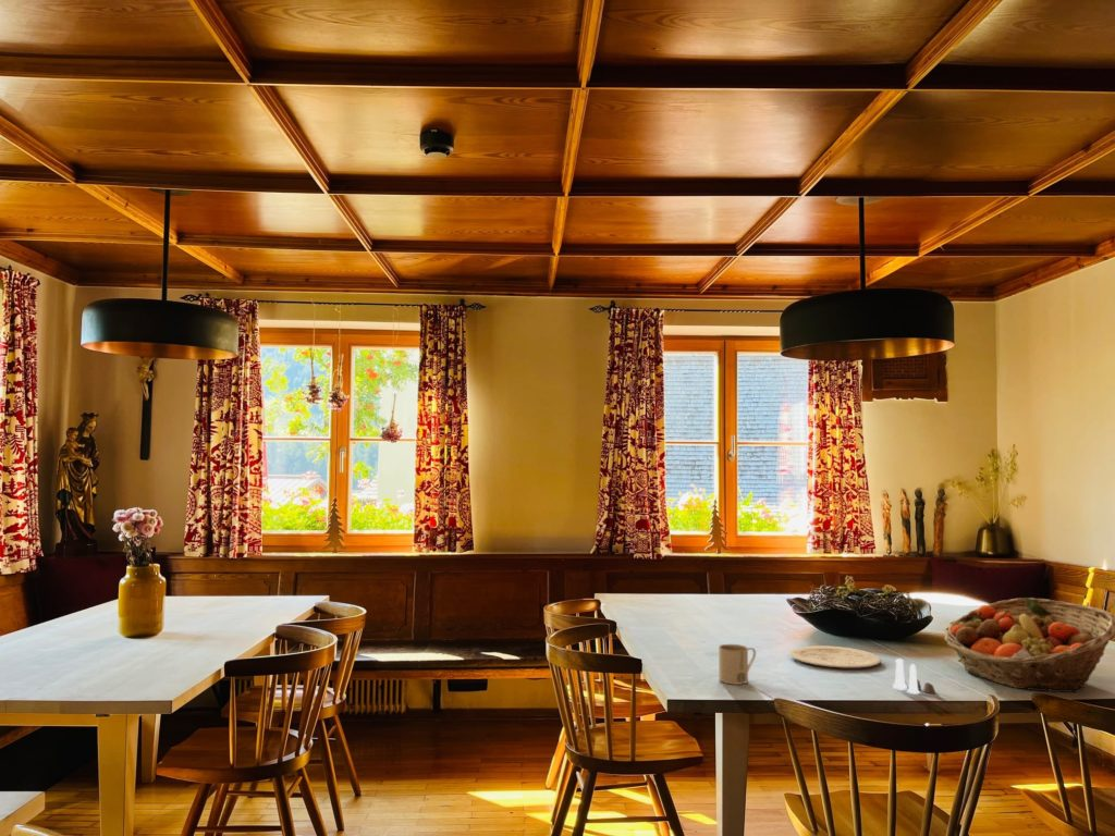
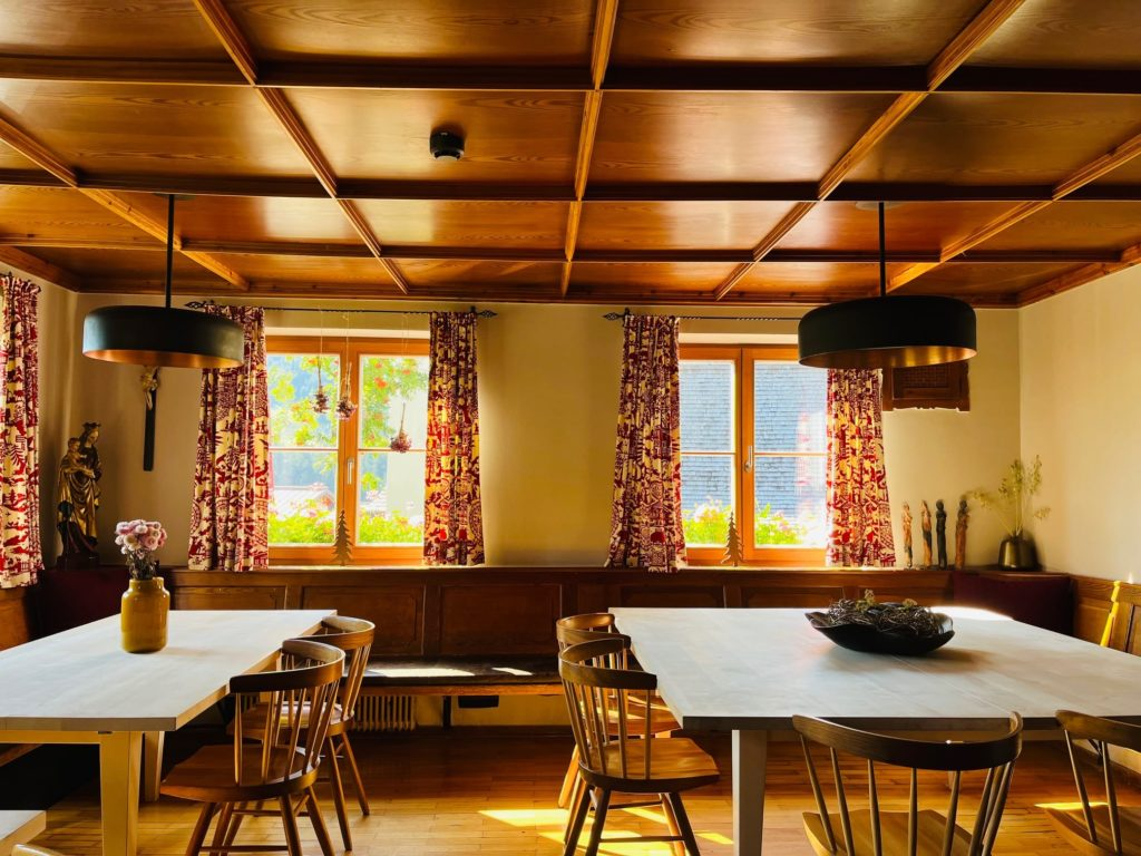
- salt and pepper shaker set [892,657,936,694]
- plate [789,644,882,668]
- fruit basket [943,597,1115,694]
- mug [718,643,757,686]
